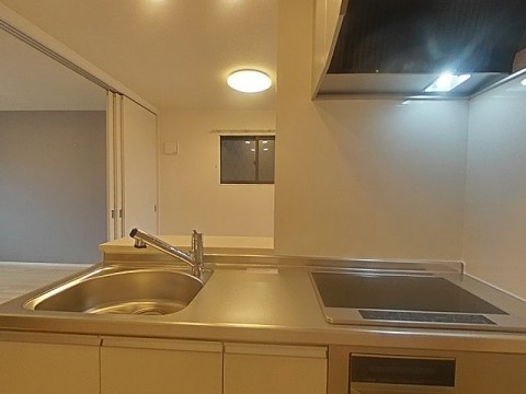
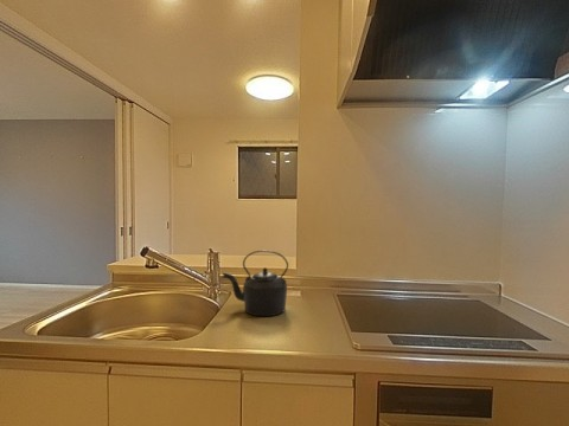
+ kettle [222,250,289,317]
